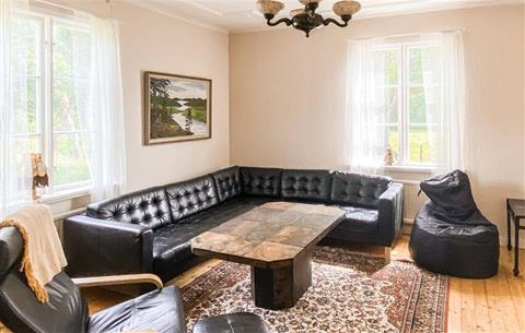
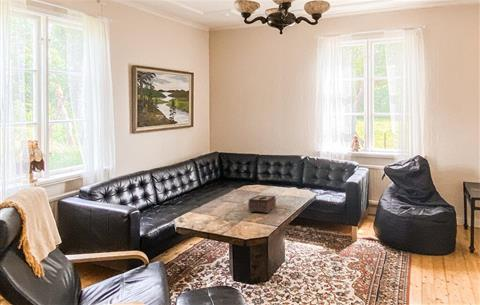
+ tissue box [247,194,277,213]
